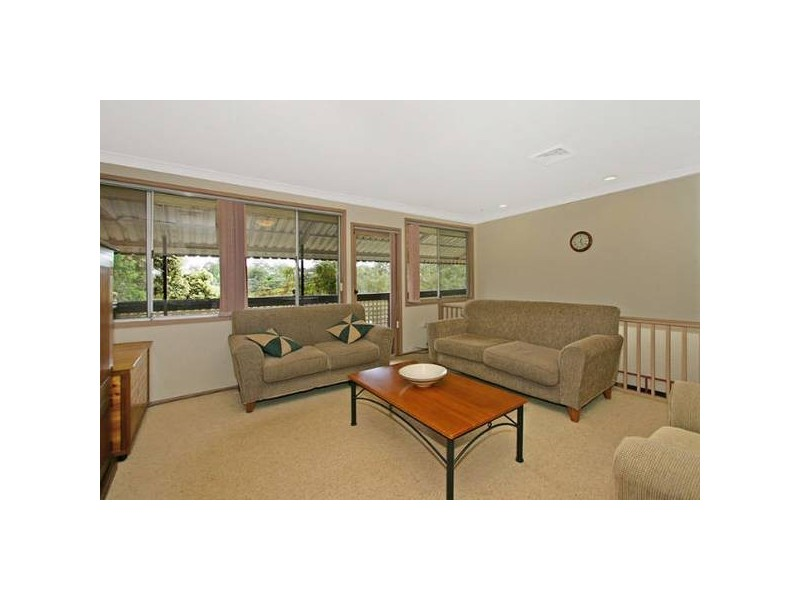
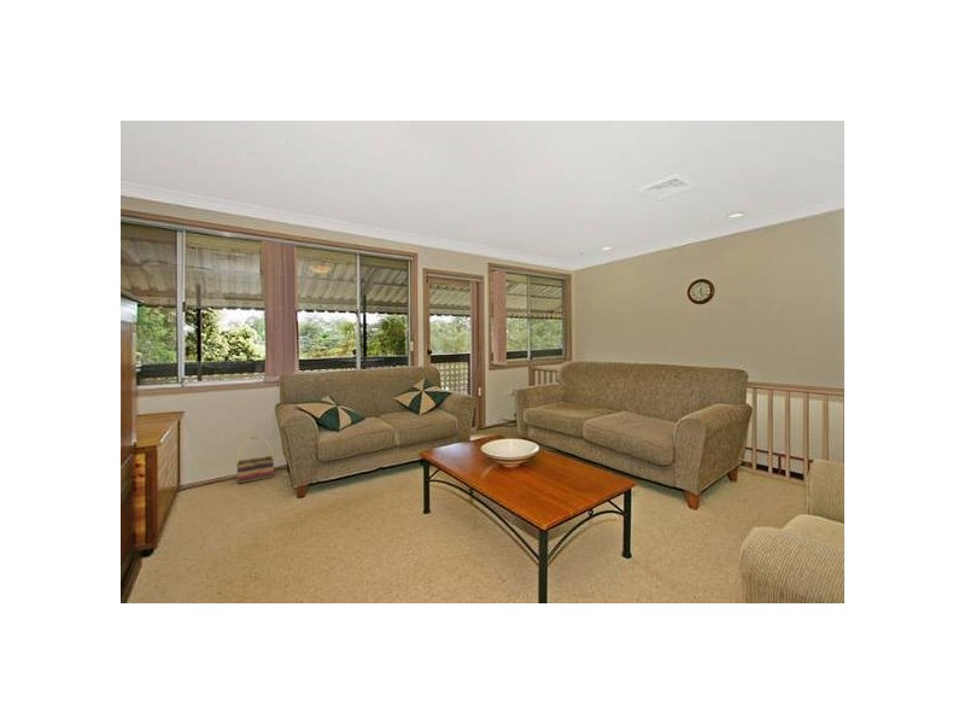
+ basket [235,436,275,484]
